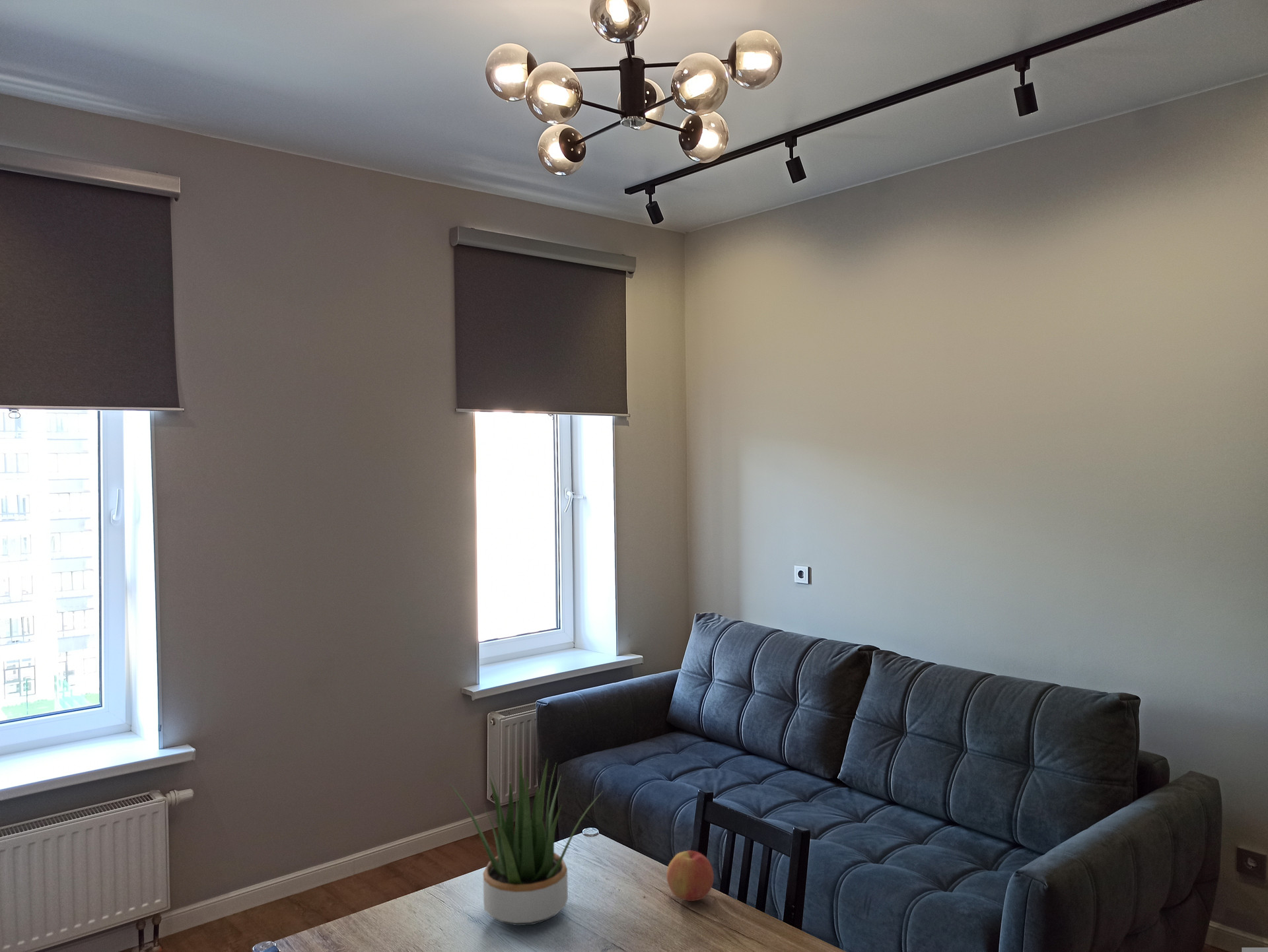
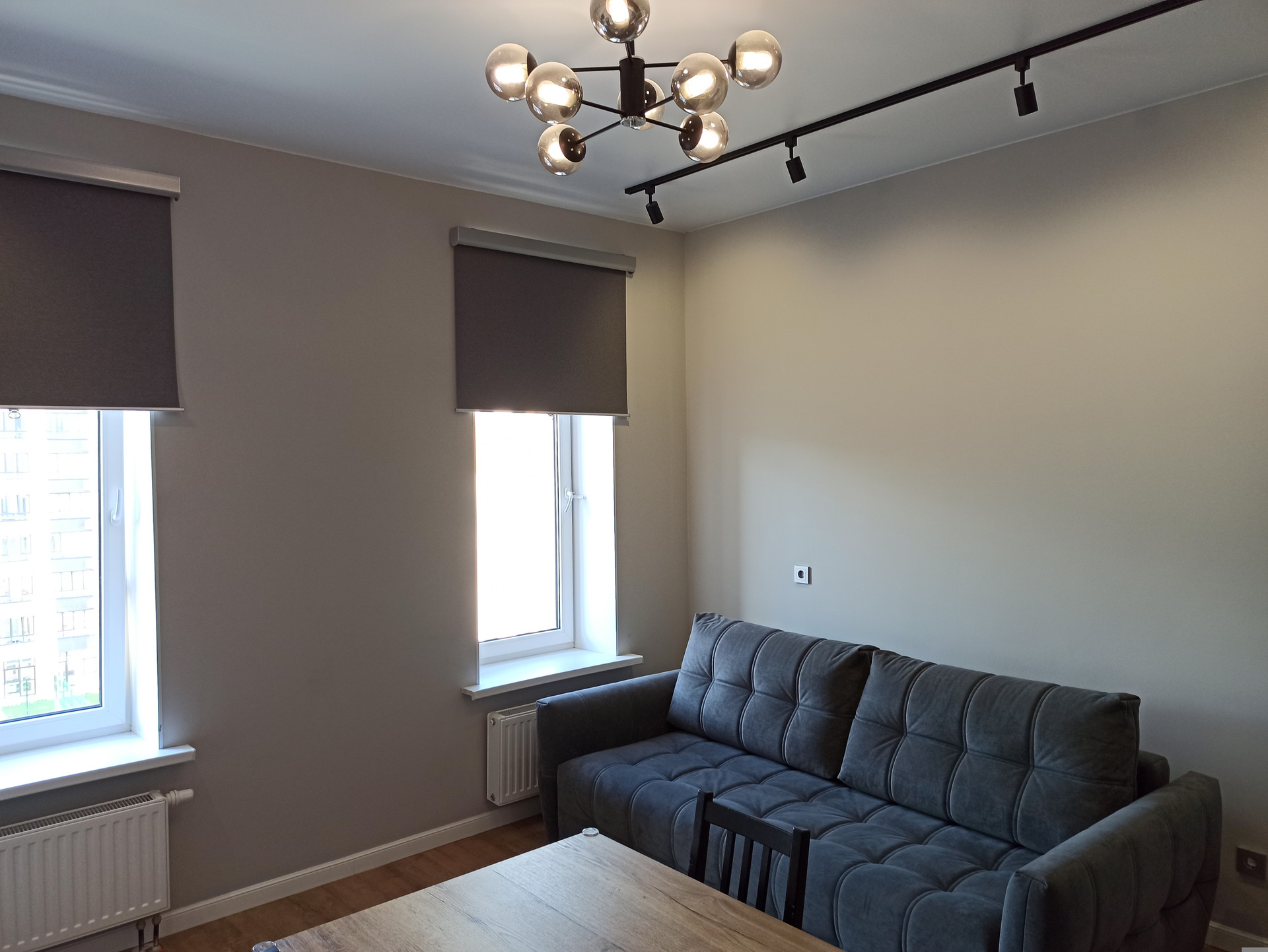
- apple [666,850,715,902]
- potted plant [447,755,604,926]
